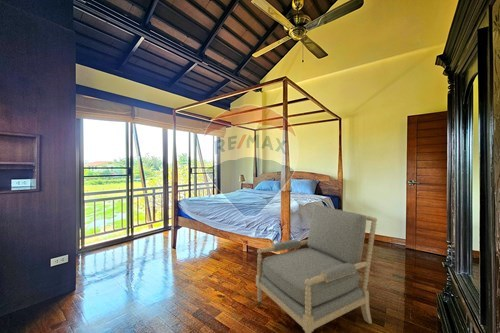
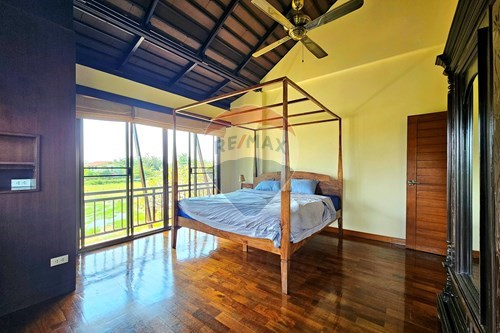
- armchair [255,204,378,333]
